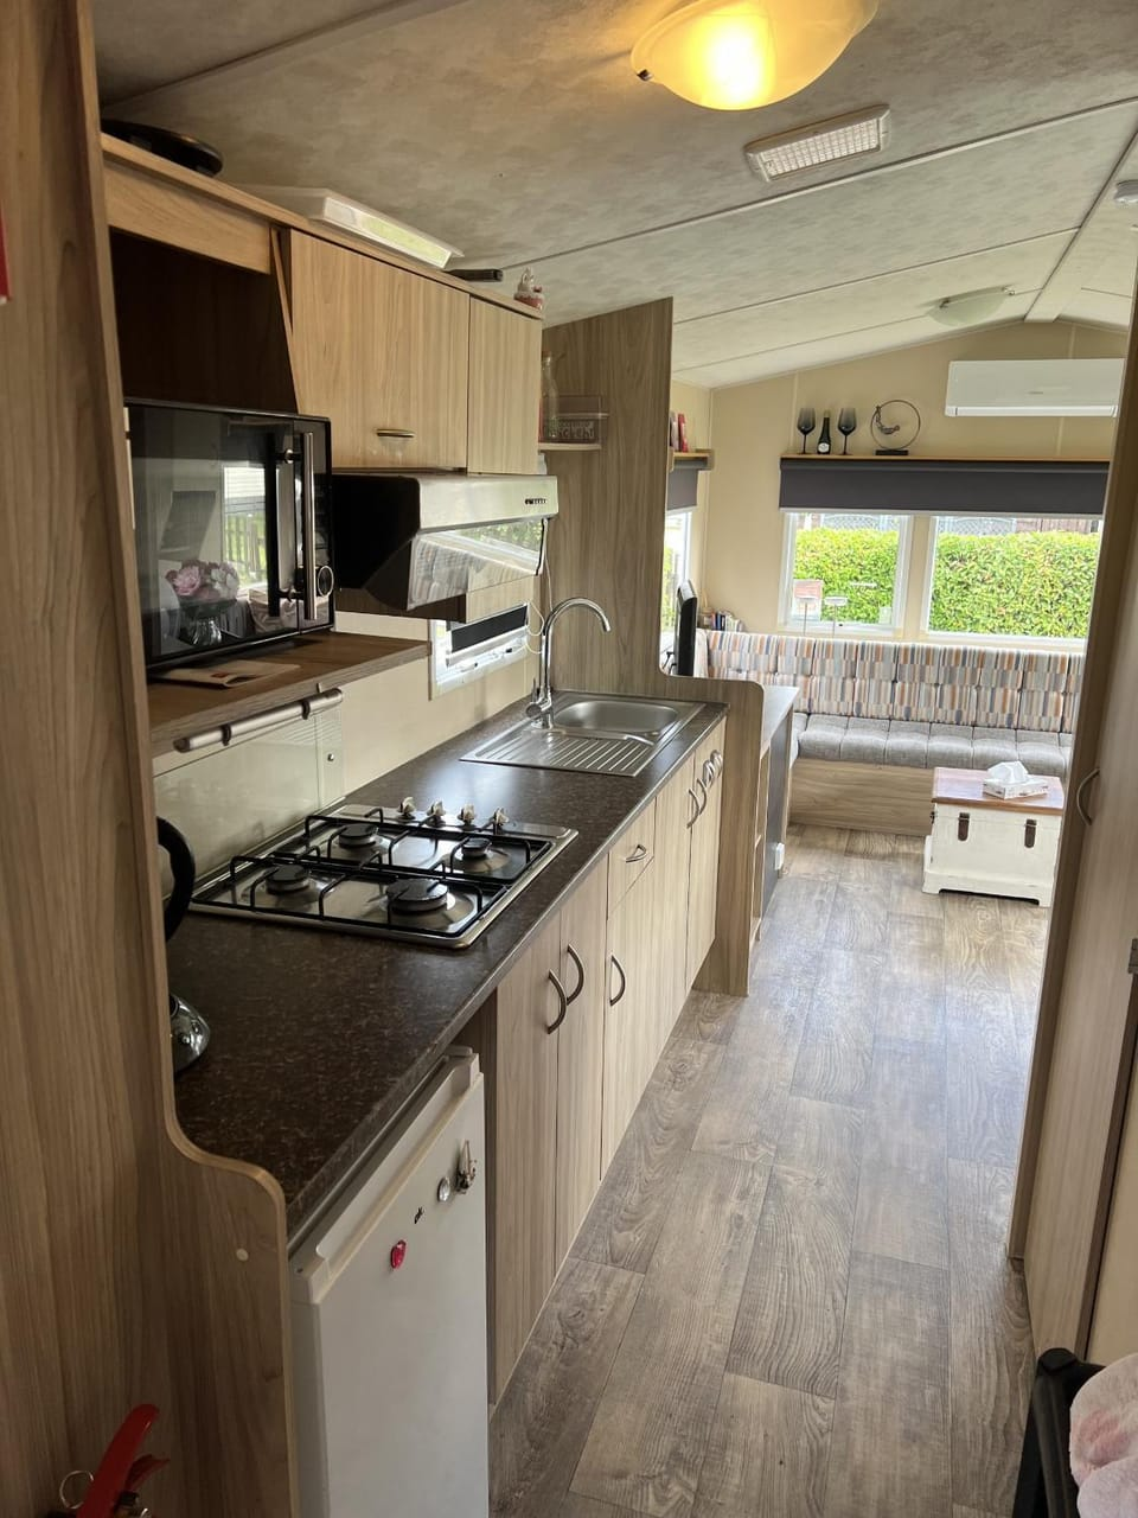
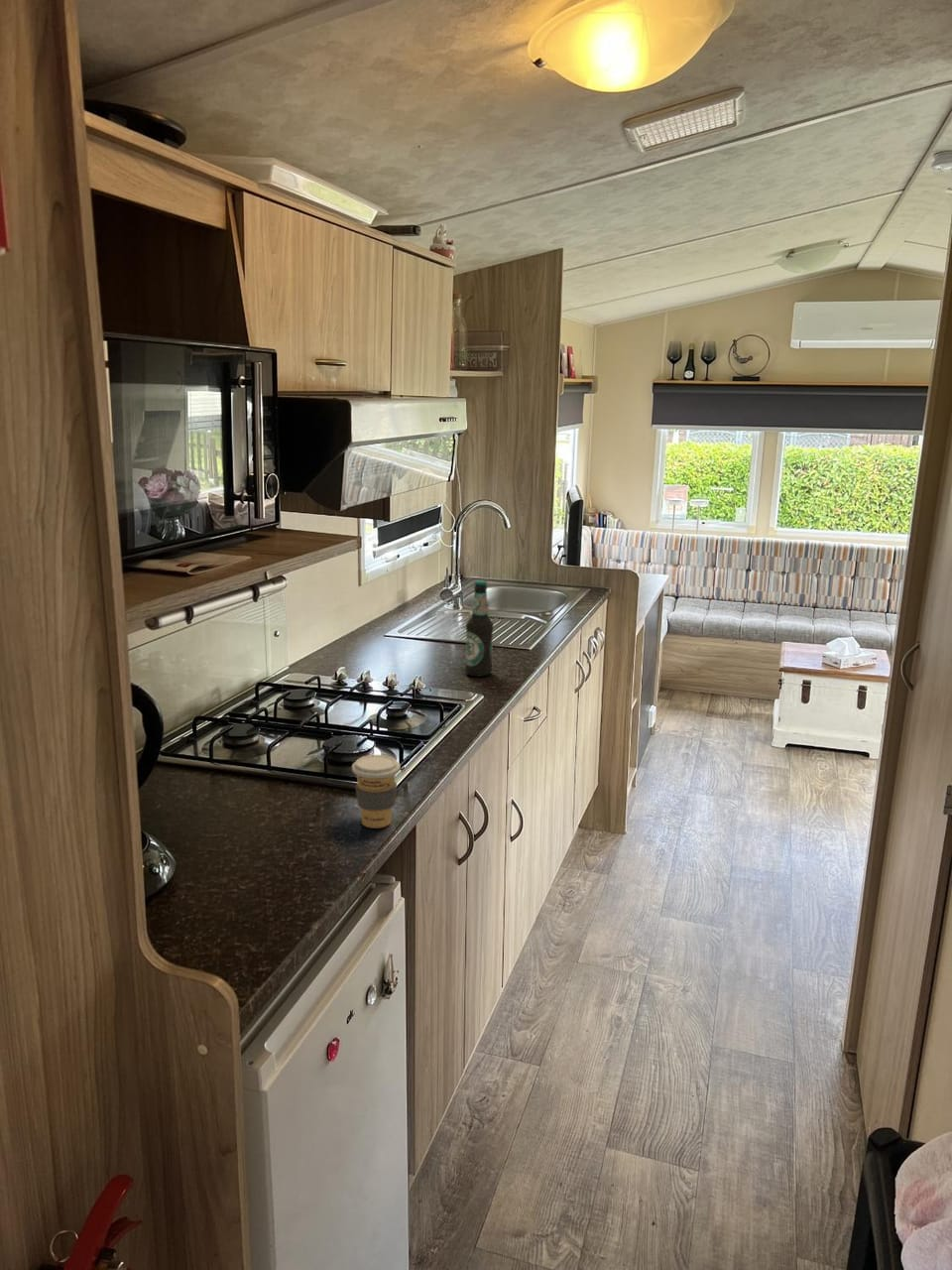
+ bottle [464,579,495,678]
+ coffee cup [351,754,402,829]
